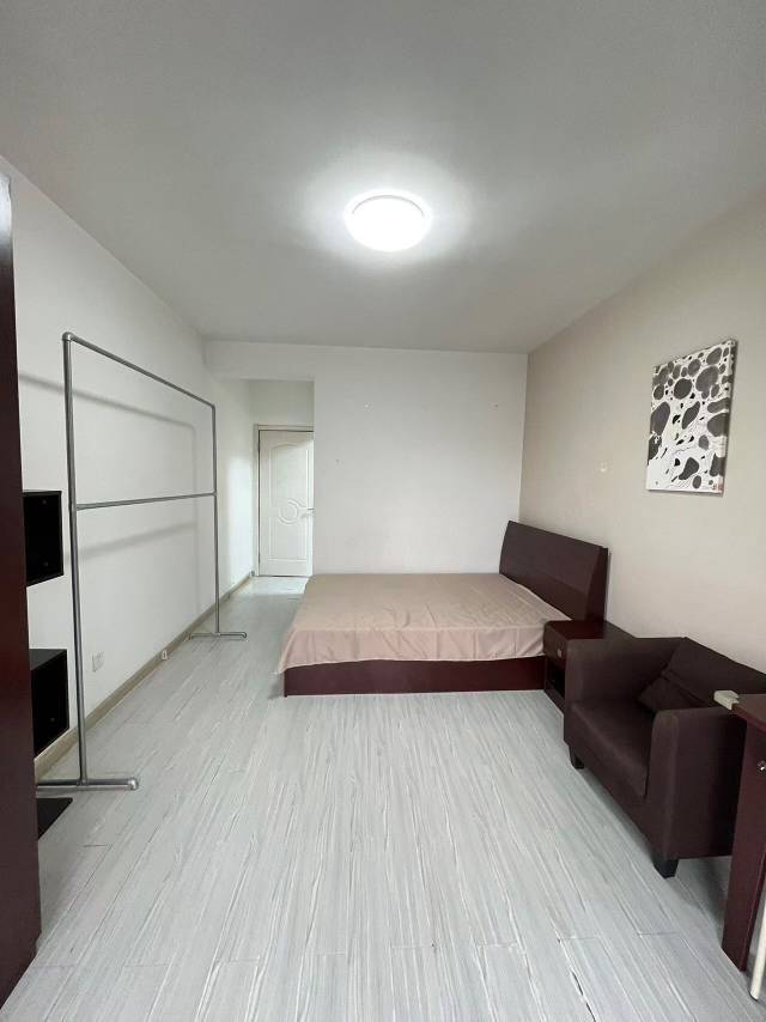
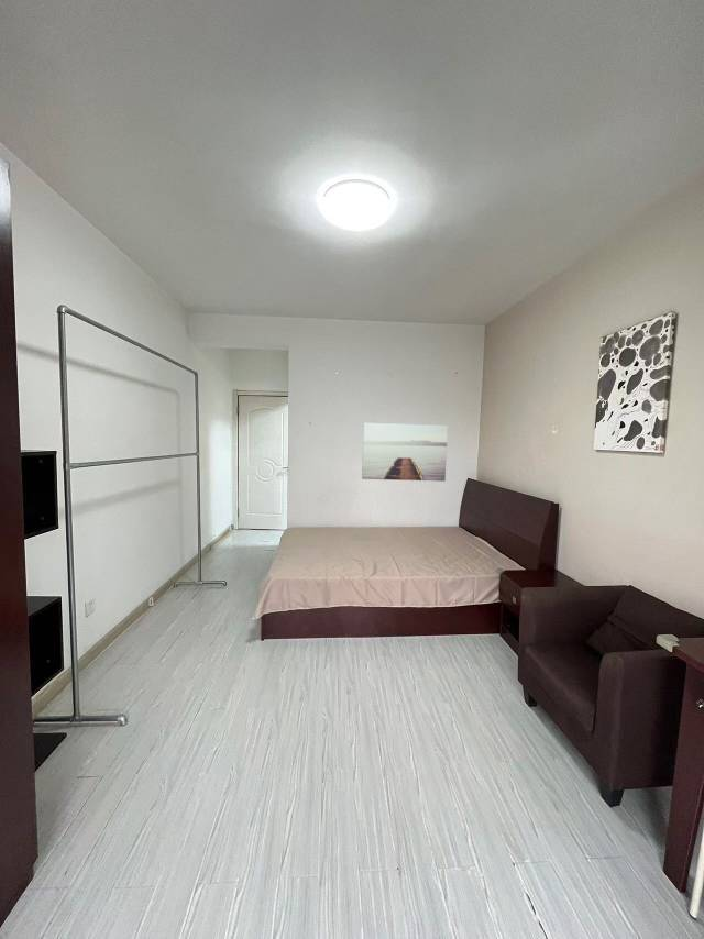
+ wall art [361,422,449,483]
